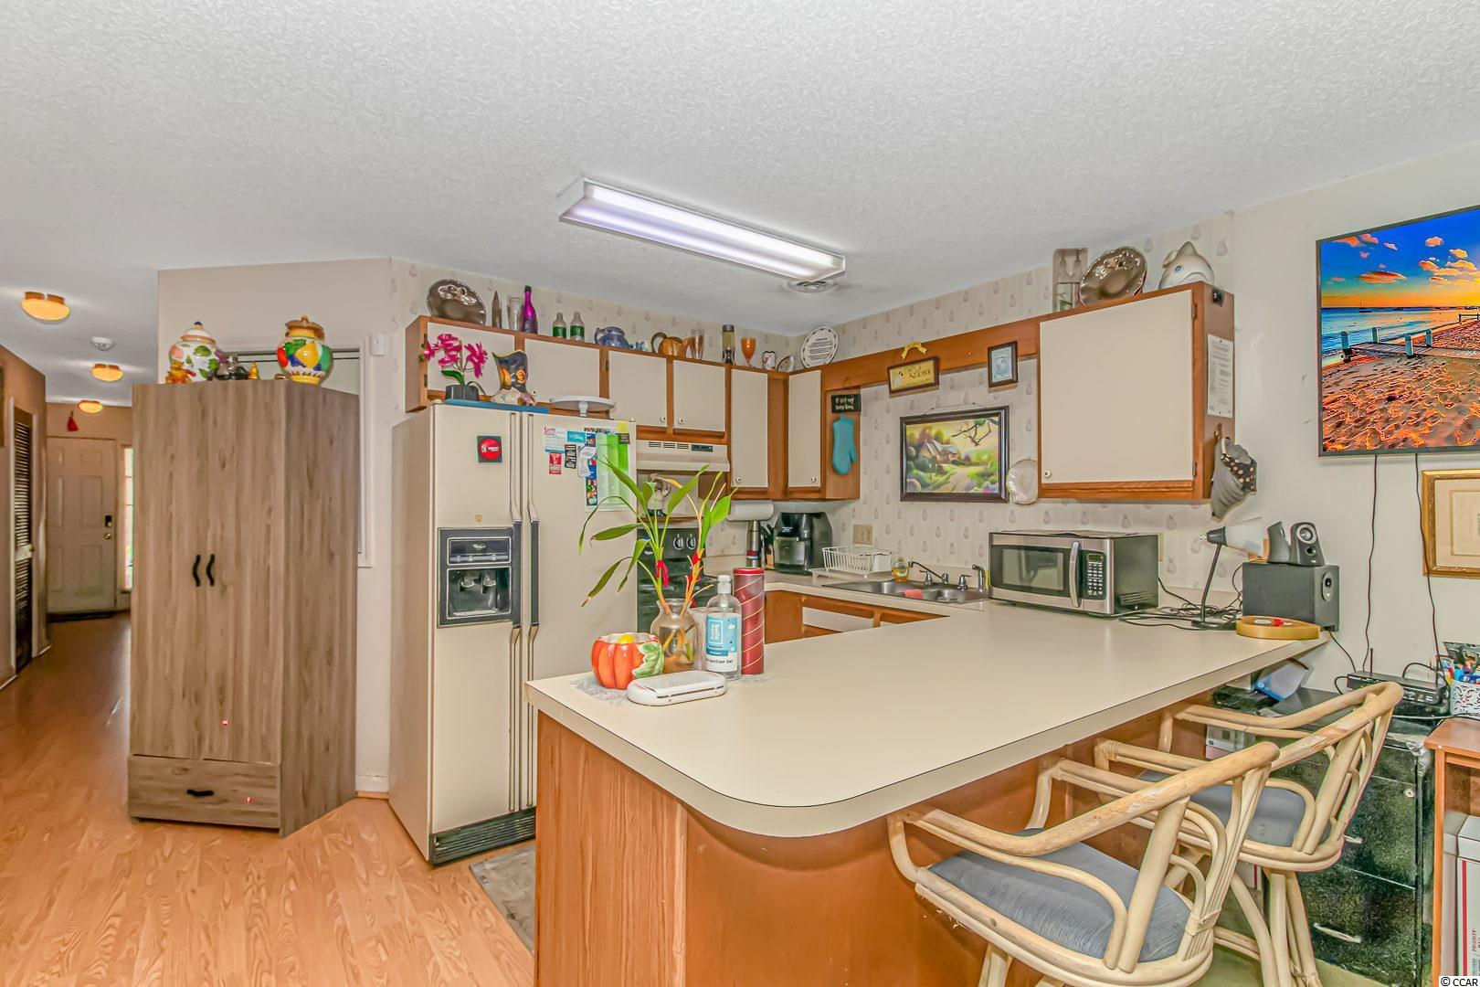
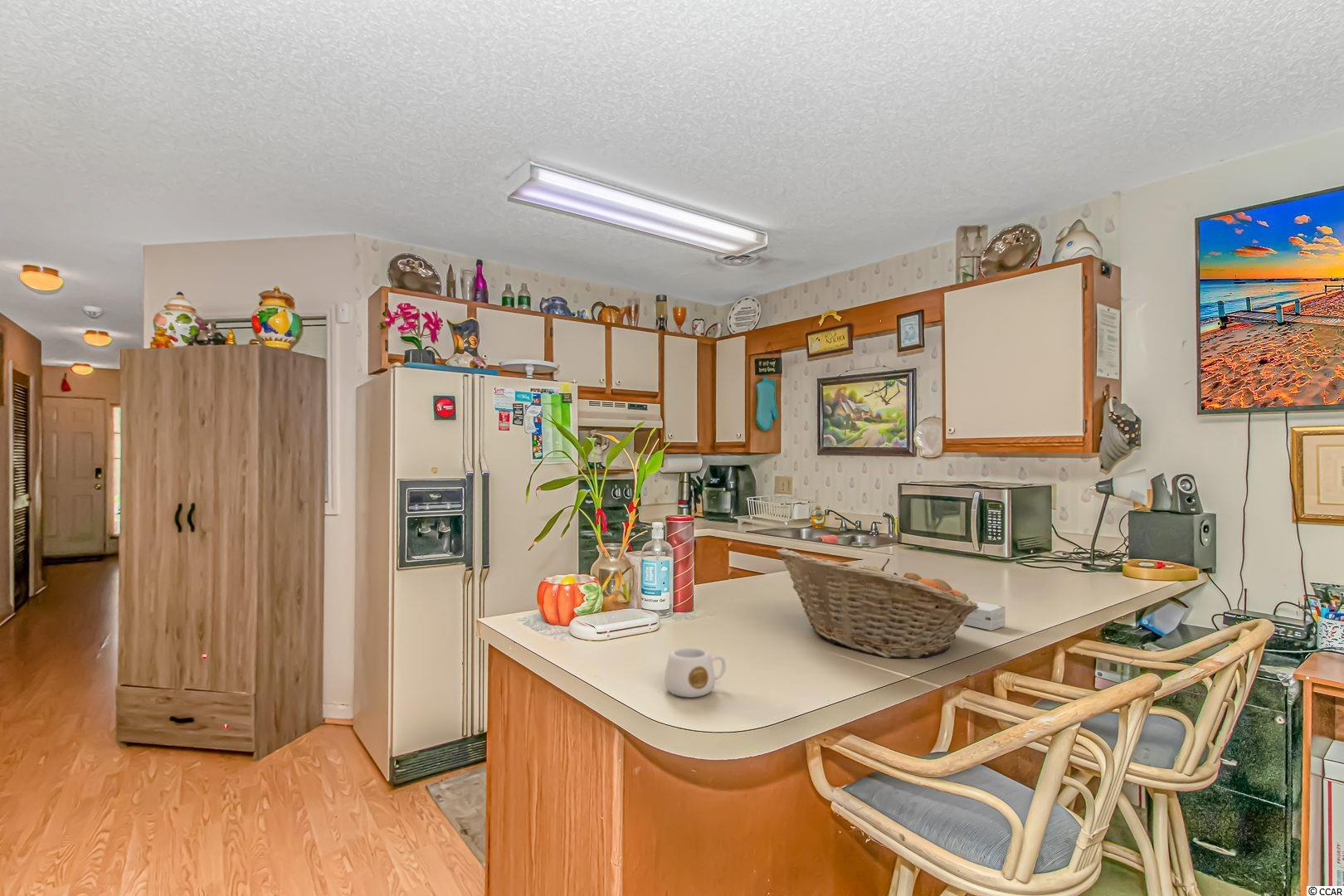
+ small box [962,601,1006,631]
+ fruit basket [776,548,979,660]
+ mug [664,646,727,698]
